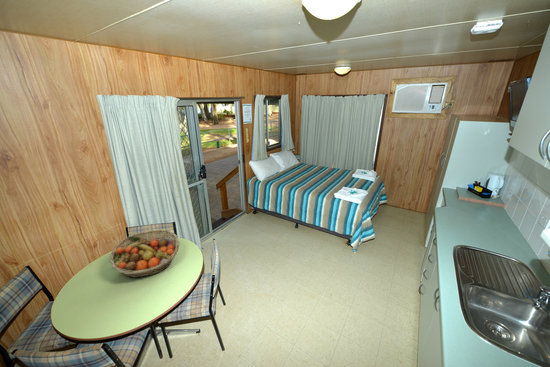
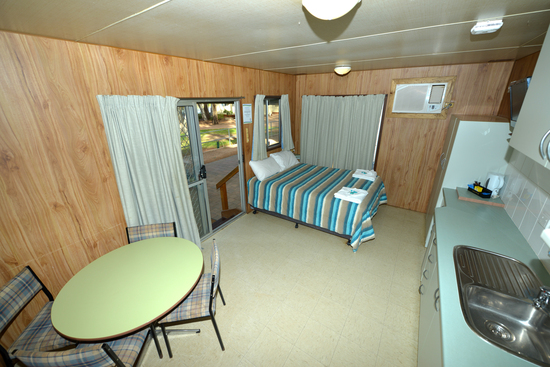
- fruit basket [109,228,180,279]
